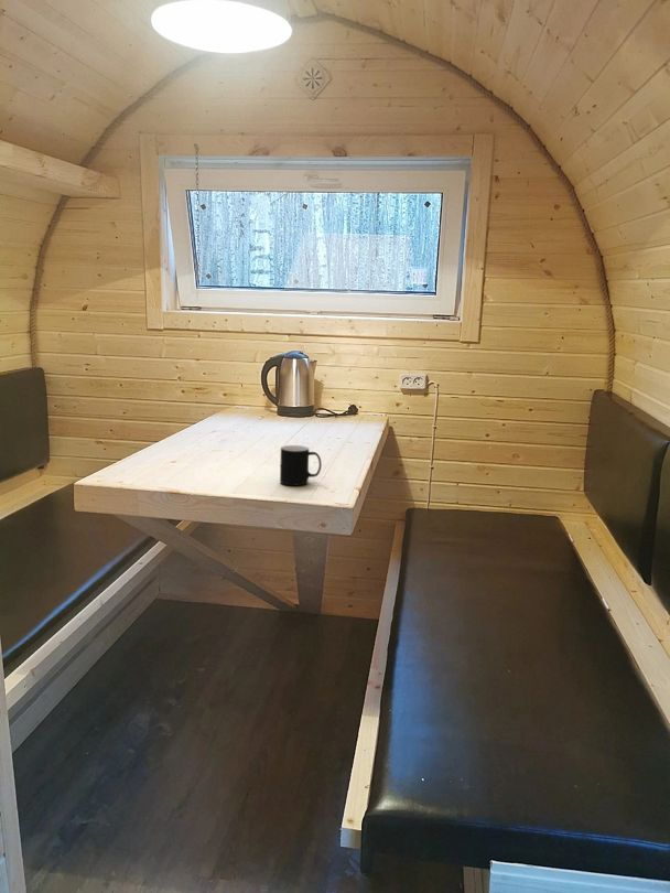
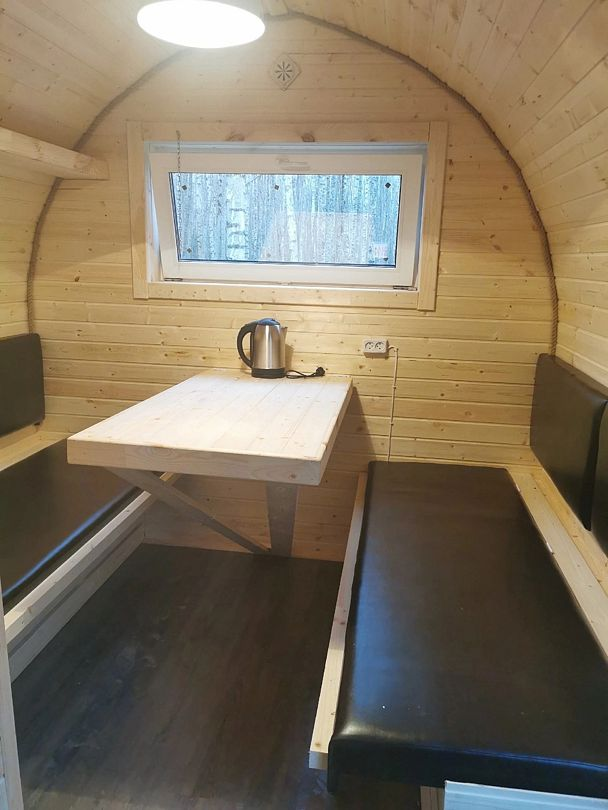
- cup [279,444,323,486]
